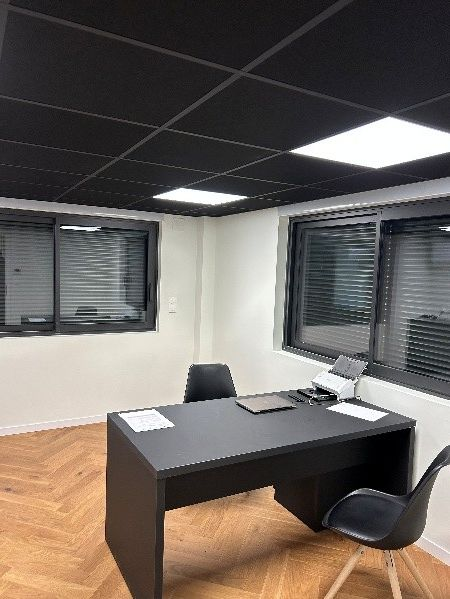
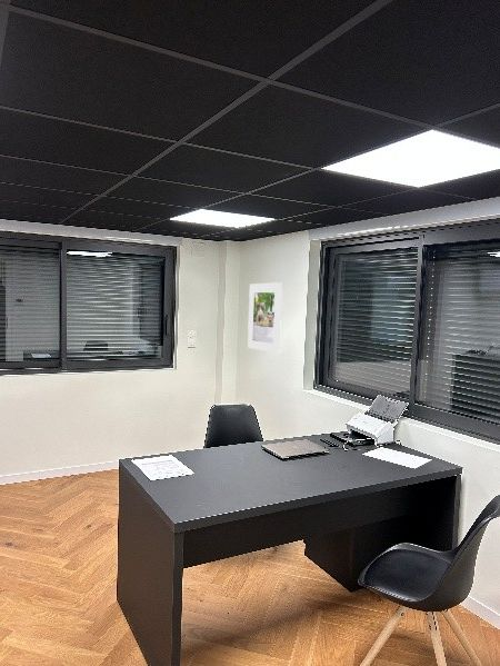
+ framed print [247,281,283,355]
